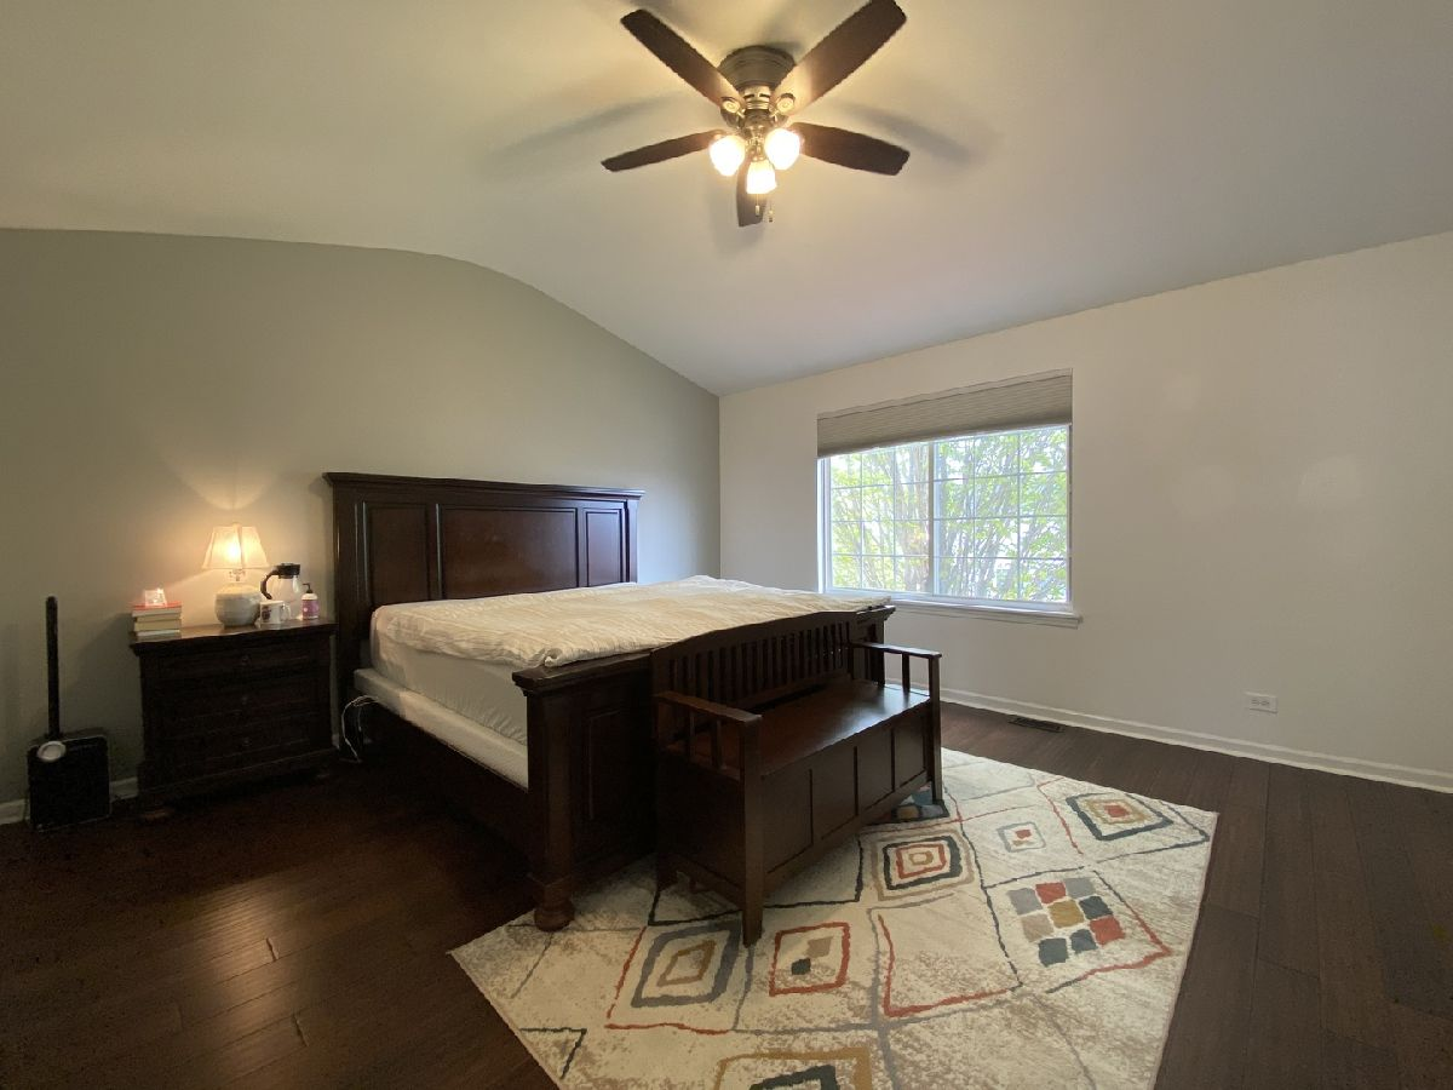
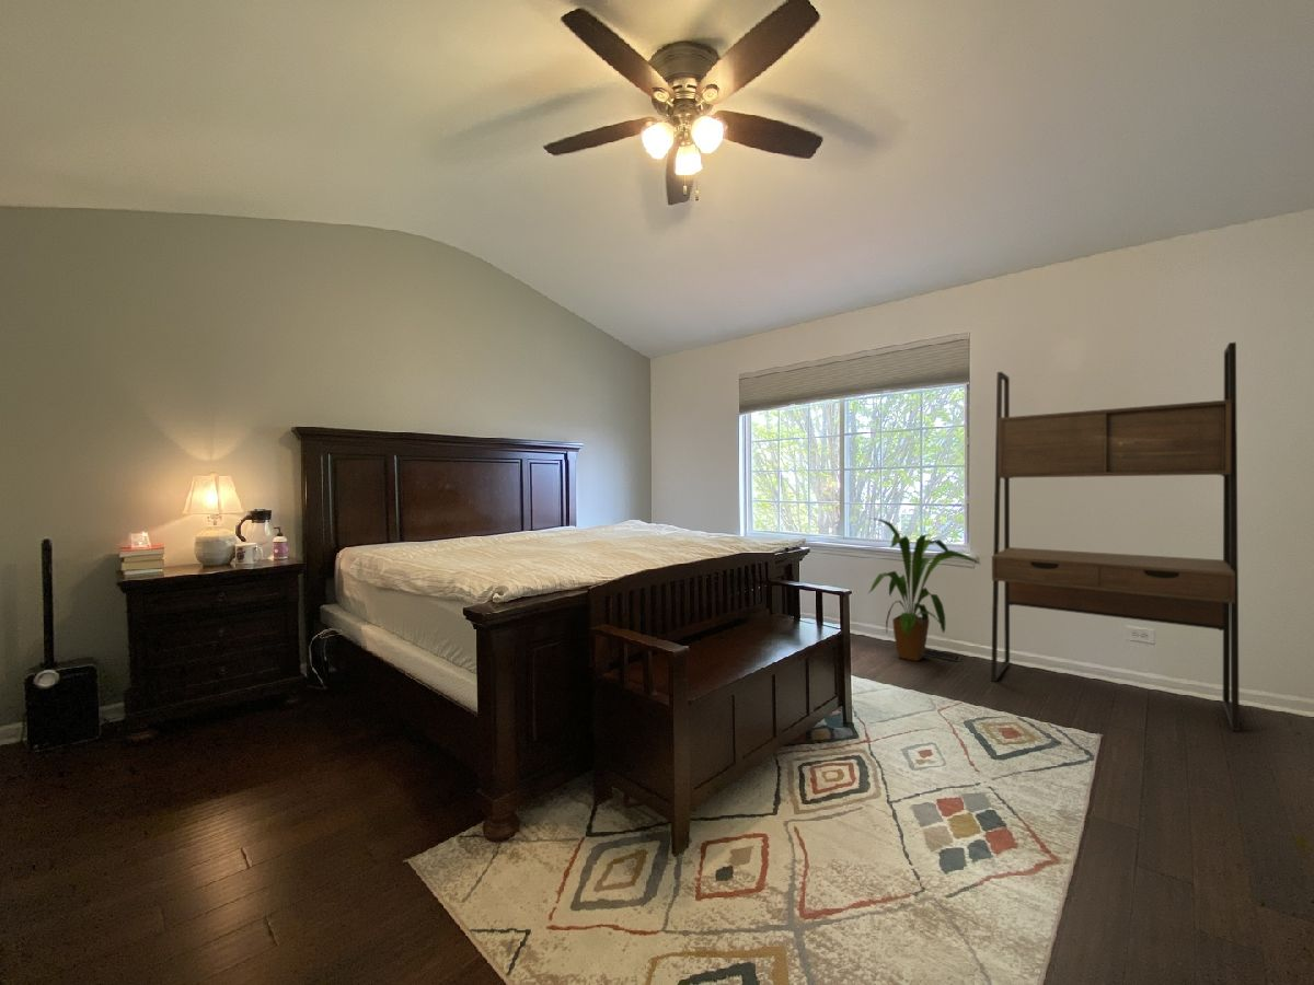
+ house plant [867,517,982,662]
+ desk [990,341,1241,732]
